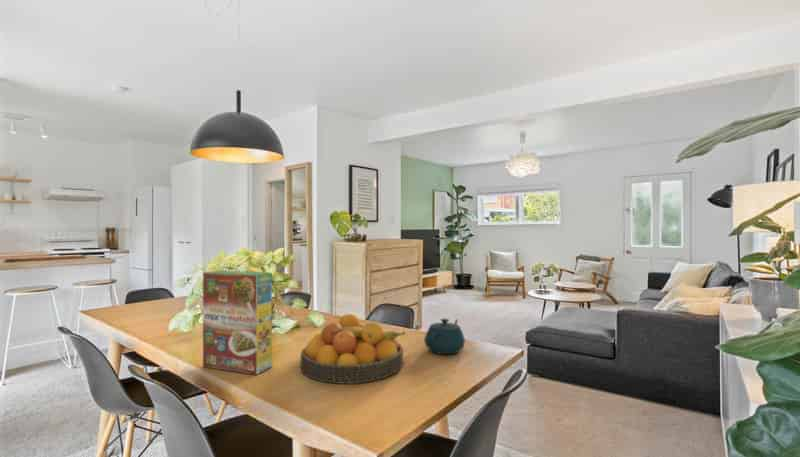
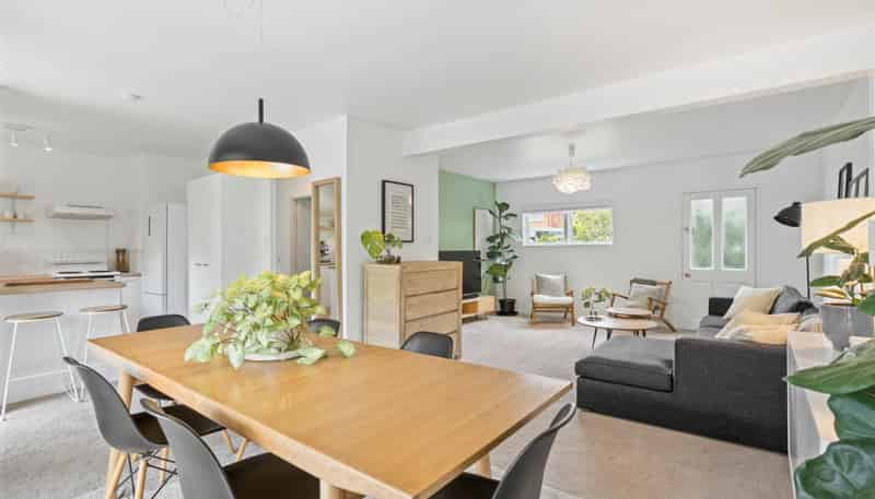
- fruit bowl [299,313,406,385]
- teapot [424,318,466,355]
- cereal box [202,269,273,376]
